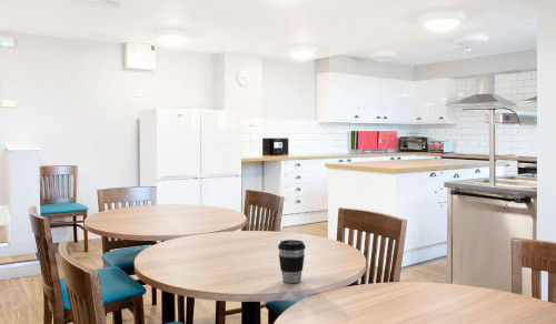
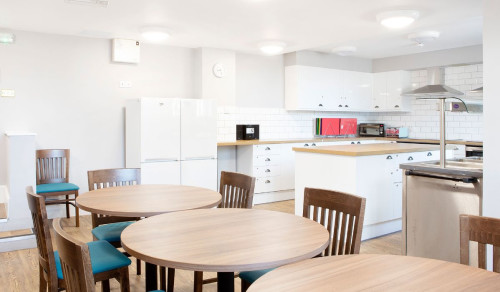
- coffee cup [277,239,307,284]
